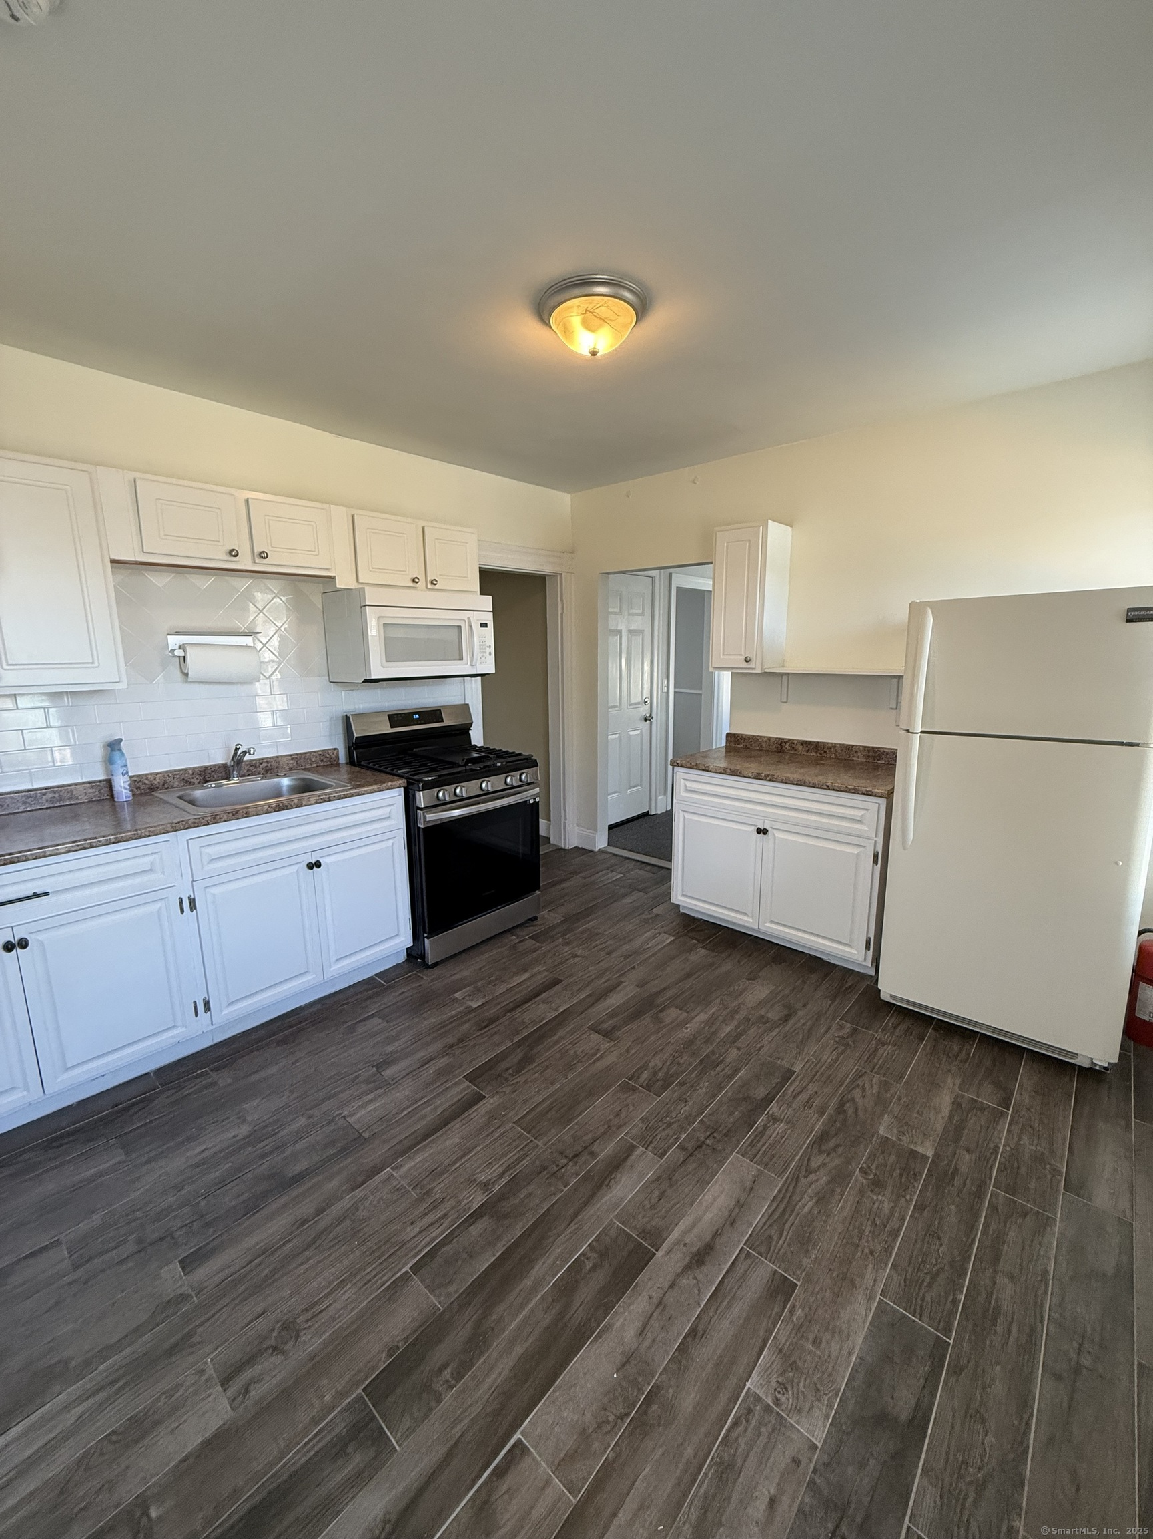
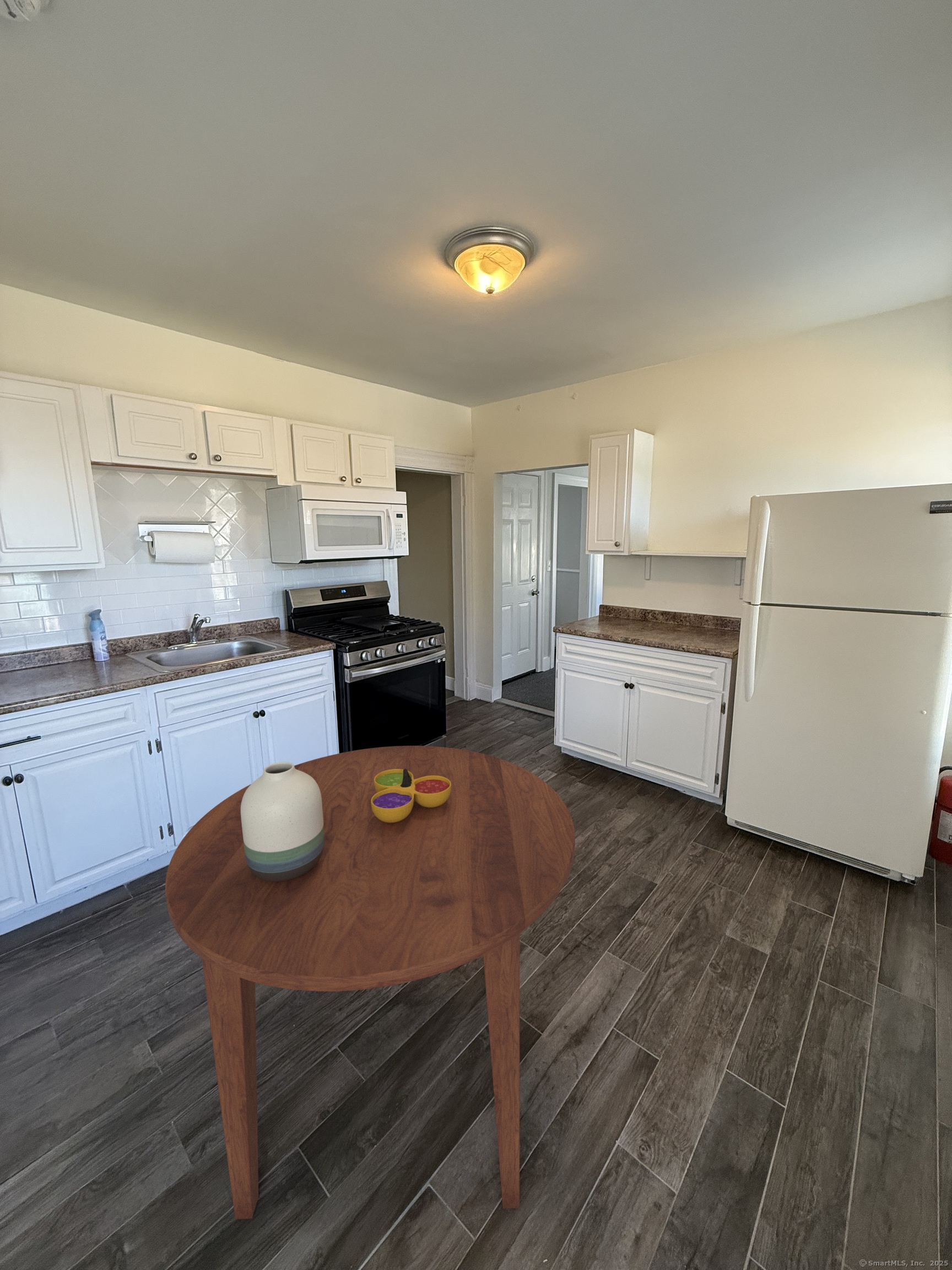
+ vase [241,761,324,882]
+ decorative bowl [371,769,451,823]
+ dining table [165,745,576,1220]
